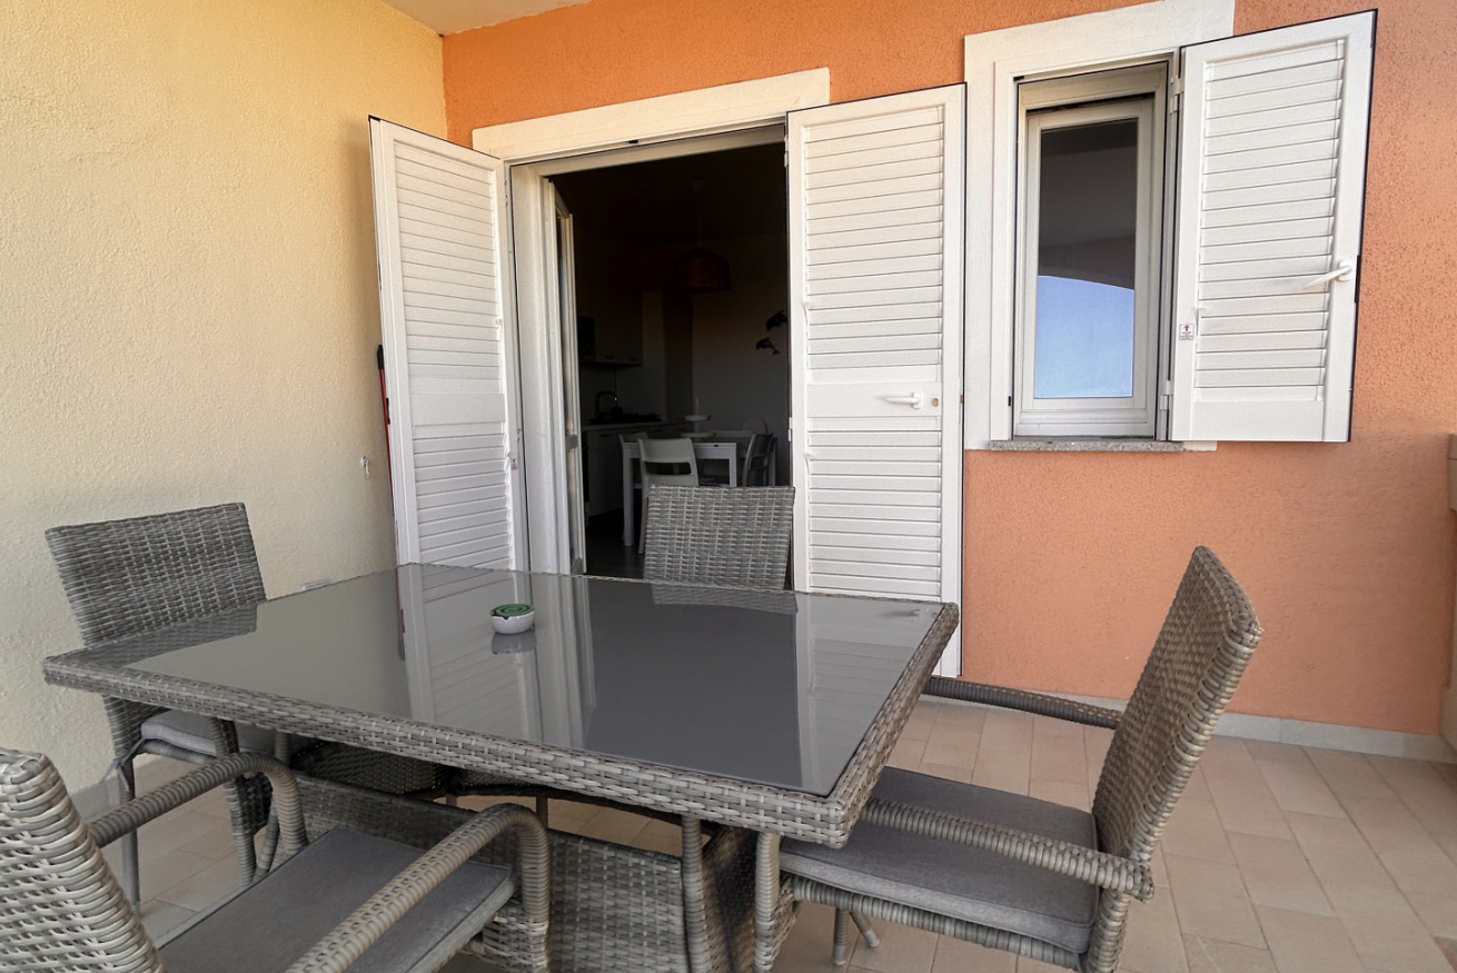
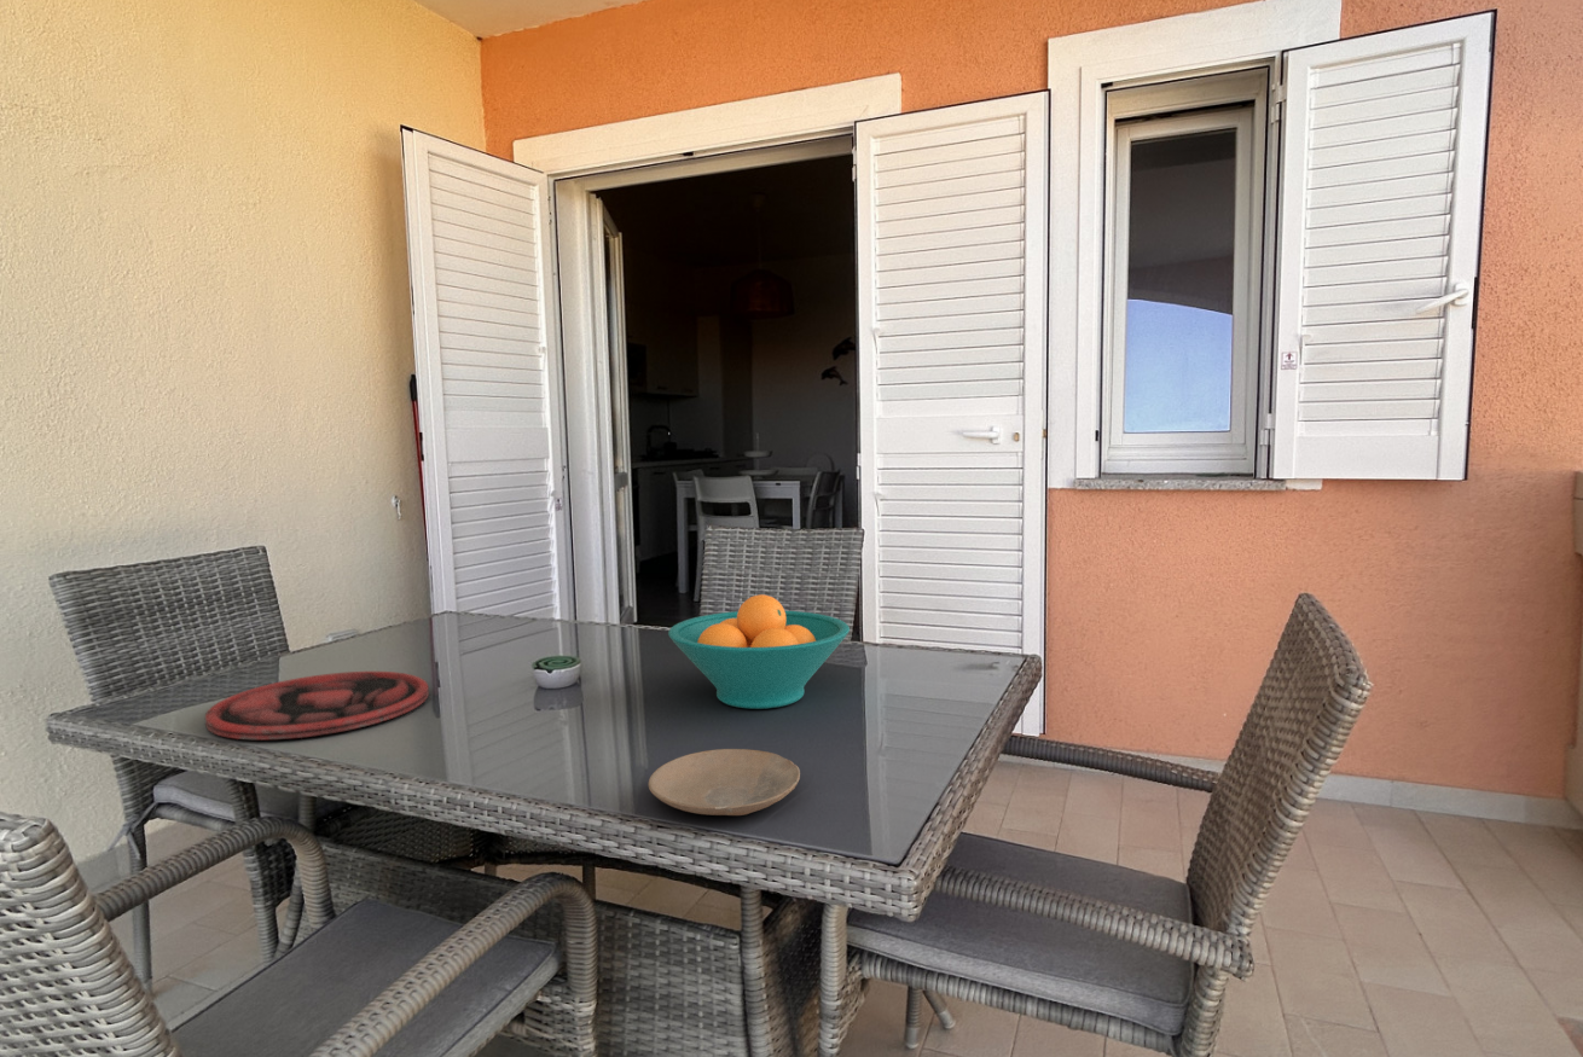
+ plate [204,670,430,741]
+ plate [648,748,801,817]
+ fruit bowl [667,593,851,710]
